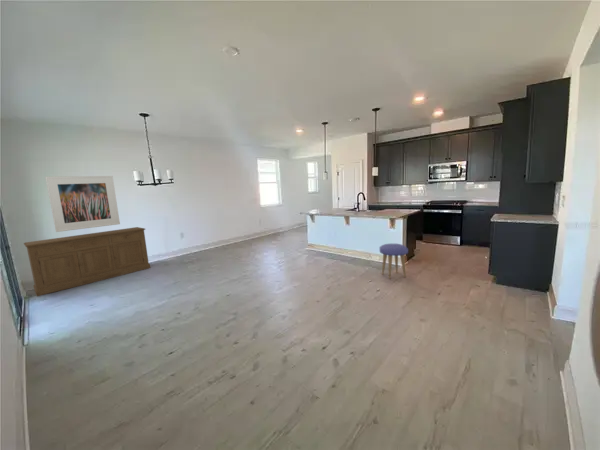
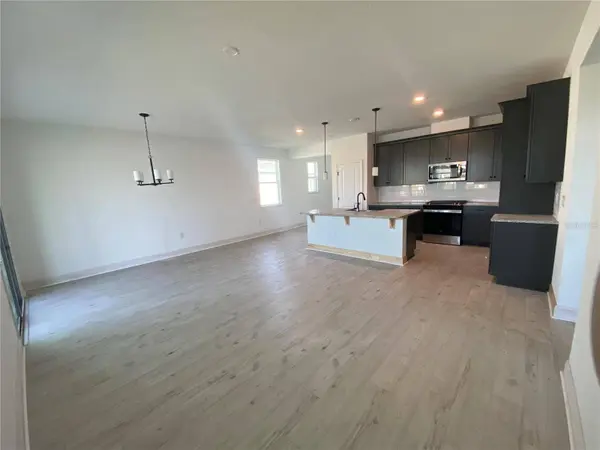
- sideboard [23,226,151,297]
- stool [379,243,409,280]
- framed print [44,175,121,233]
